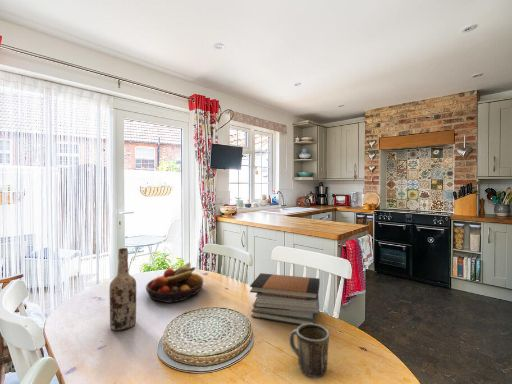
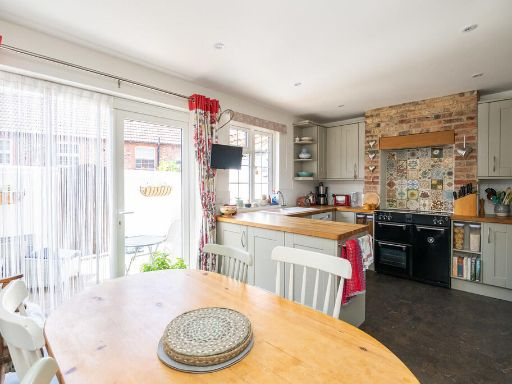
- fruit bowl [145,261,204,304]
- wine bottle [109,247,137,331]
- book stack [249,272,321,326]
- mug [288,323,330,379]
